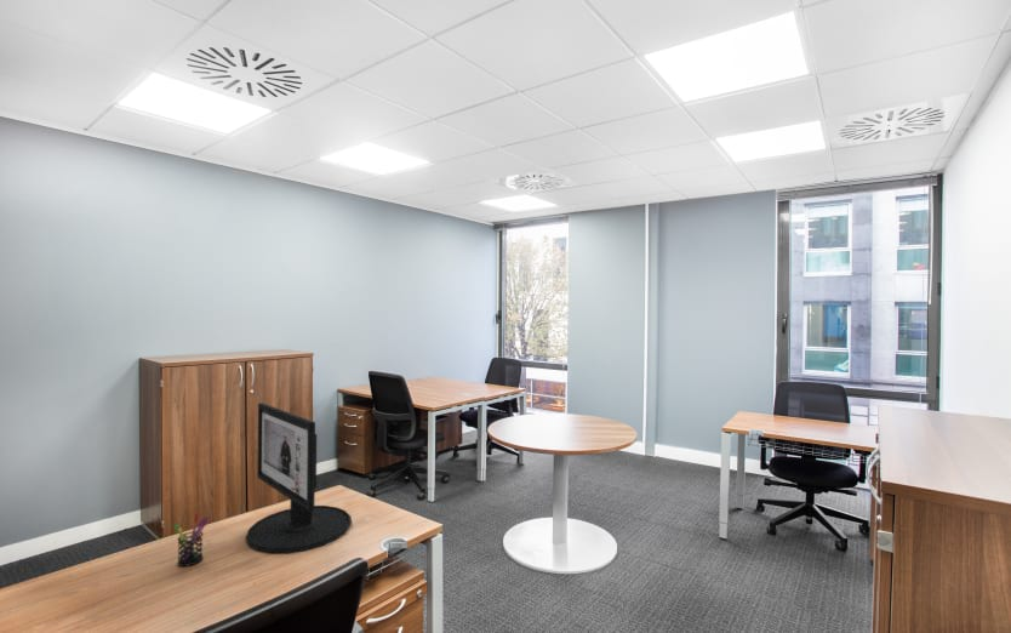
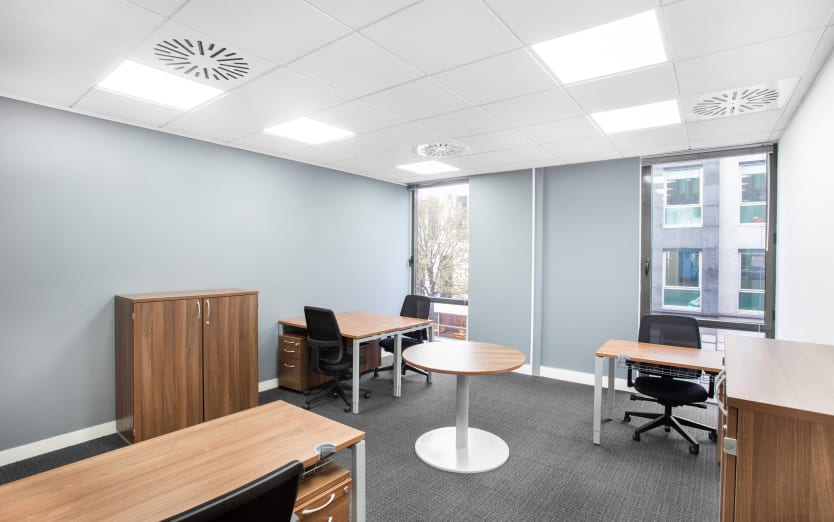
- pen holder [173,512,210,568]
- computer monitor [245,401,353,554]
